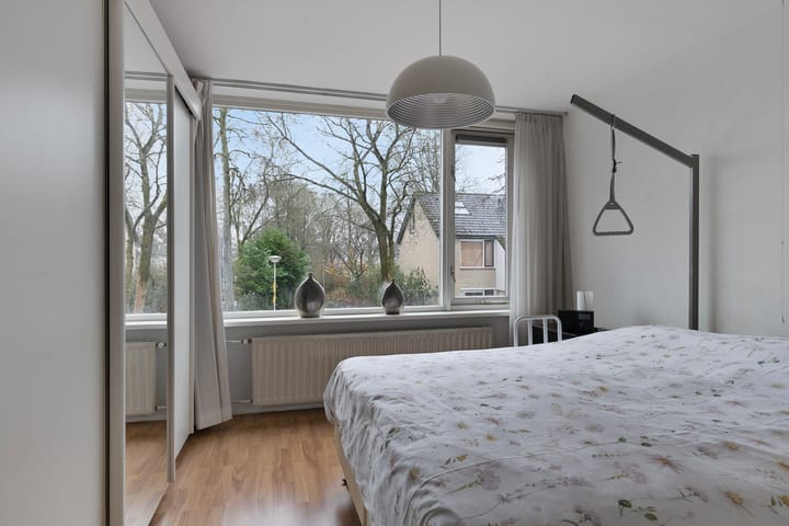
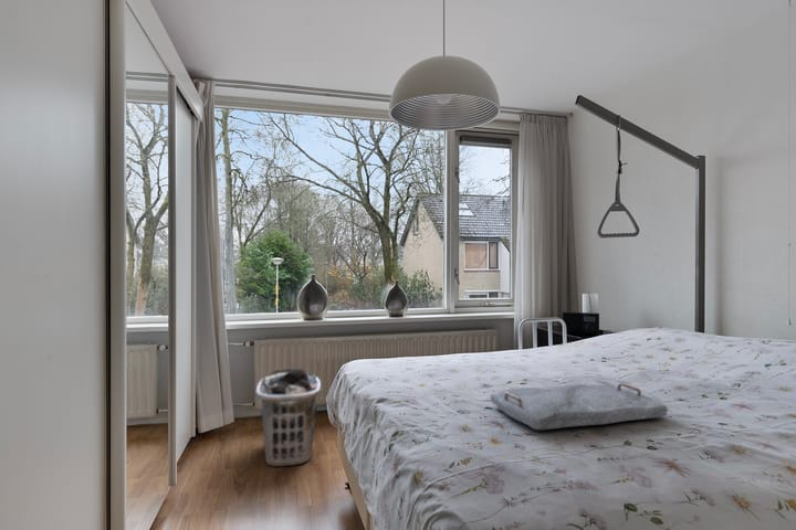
+ serving tray [489,382,669,432]
+ clothes hamper [254,367,322,468]
